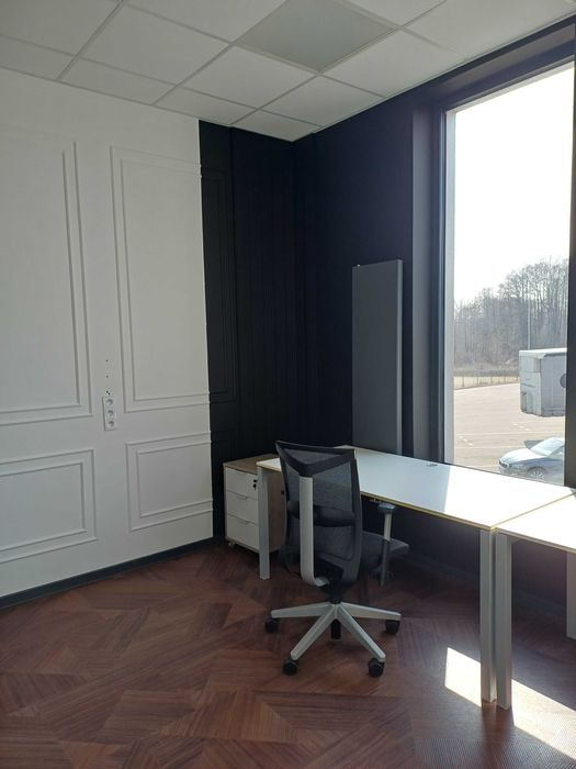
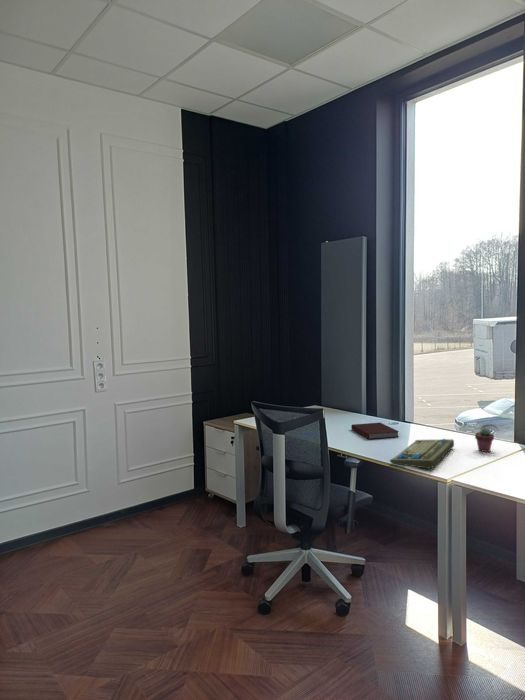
+ notebook [350,422,400,440]
+ computer keyboard [389,438,455,470]
+ potted succulent [474,427,495,453]
